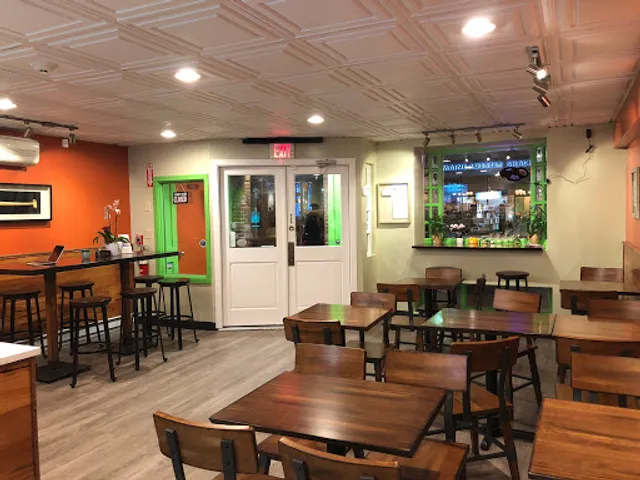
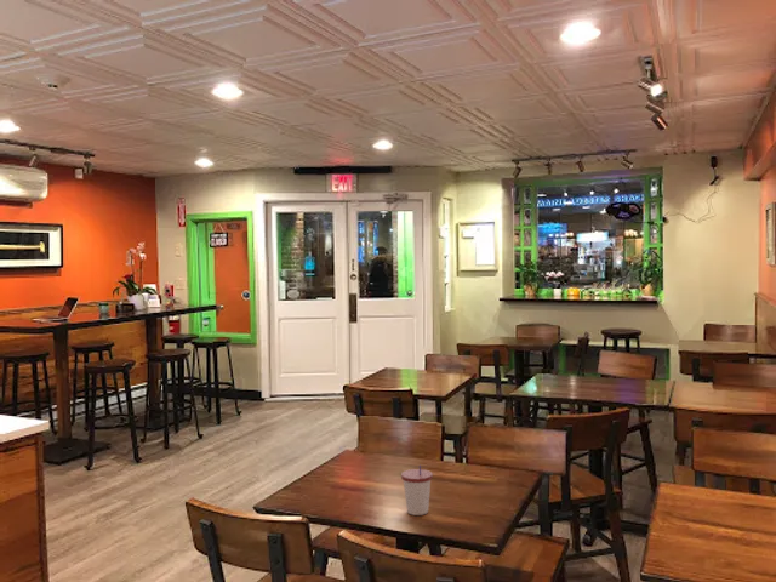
+ cup [400,464,434,517]
